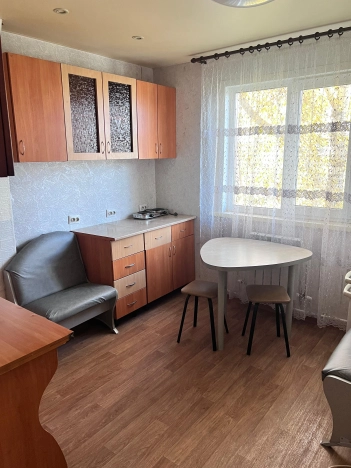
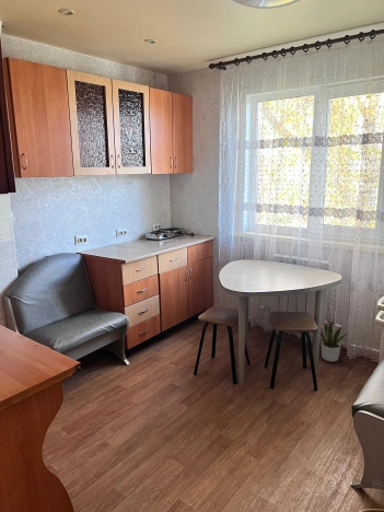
+ potted plant [319,319,350,363]
